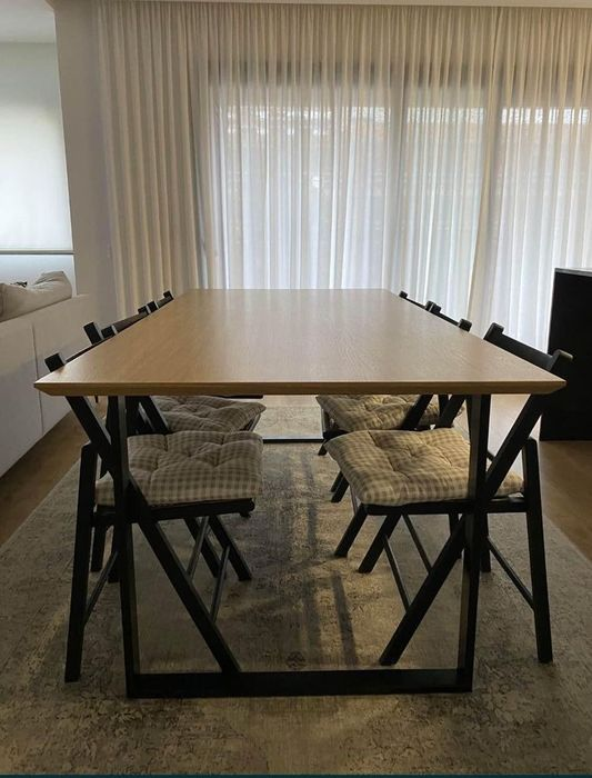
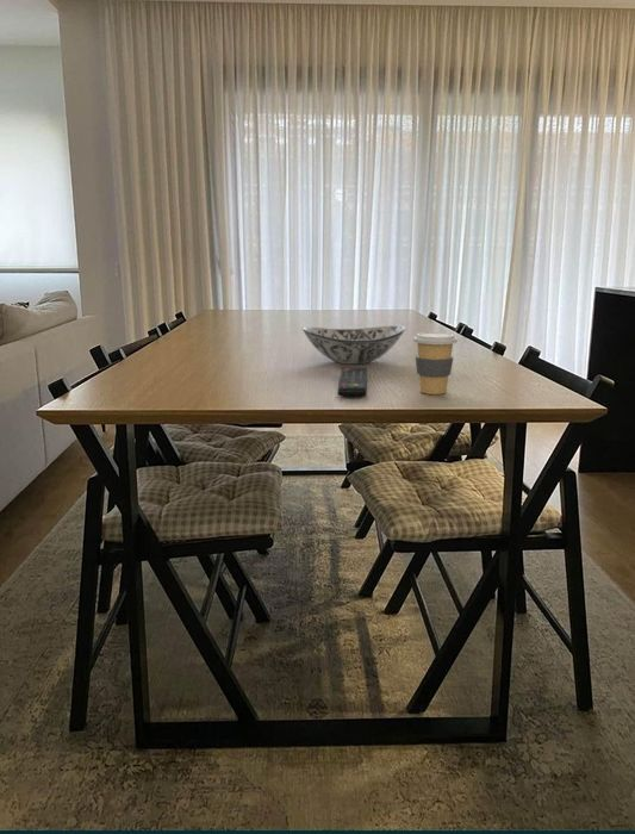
+ coffee cup [412,331,459,396]
+ decorative bowl [301,324,406,365]
+ remote control [336,367,368,400]
